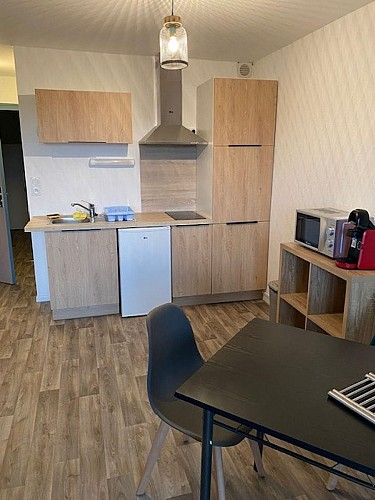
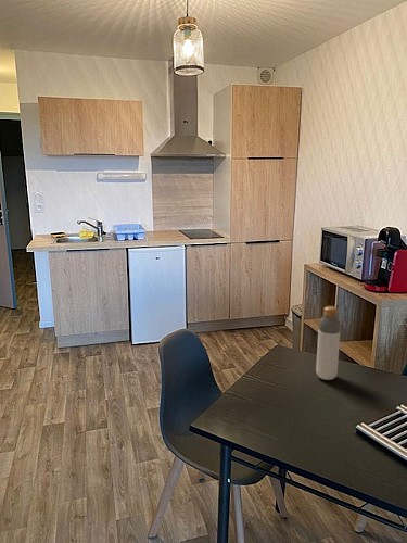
+ bottle [315,305,342,381]
